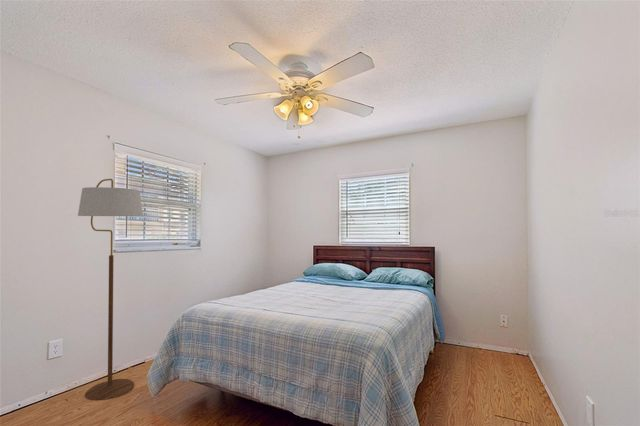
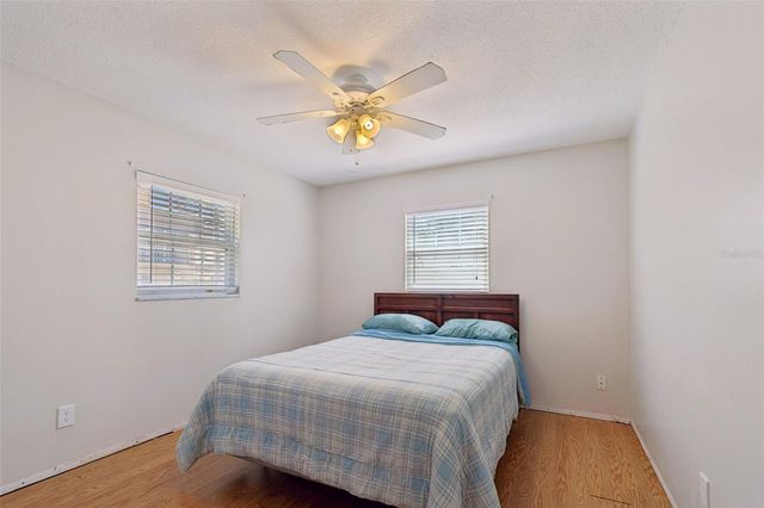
- floor lamp [77,178,144,402]
